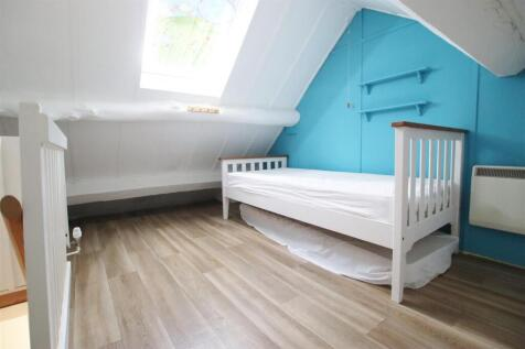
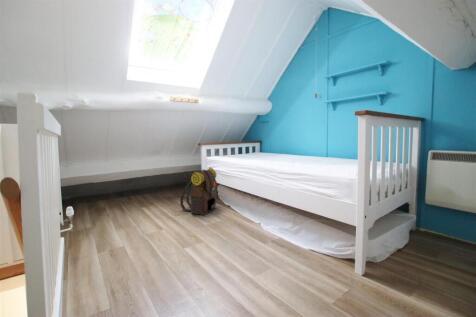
+ backpack [179,166,218,216]
